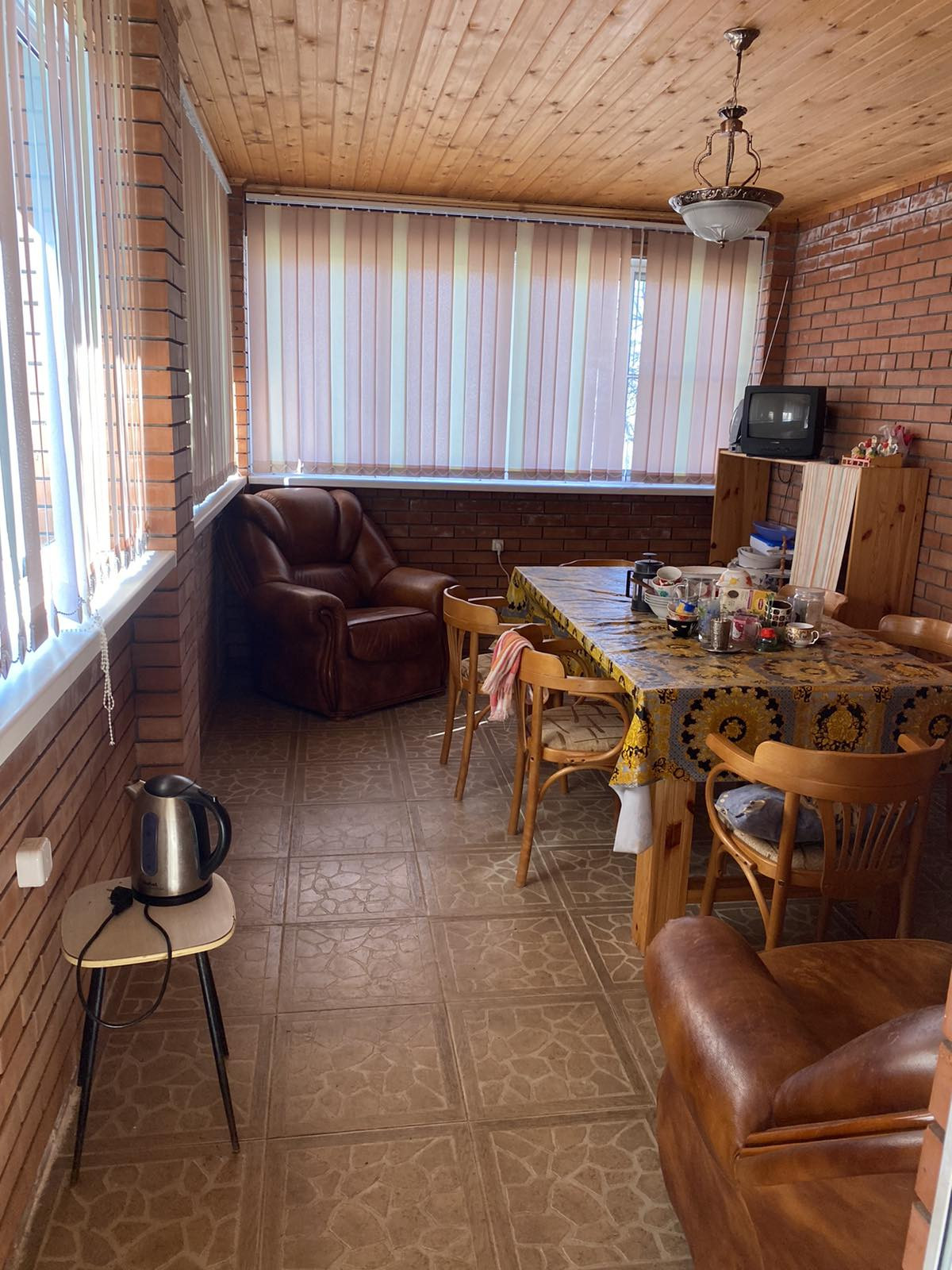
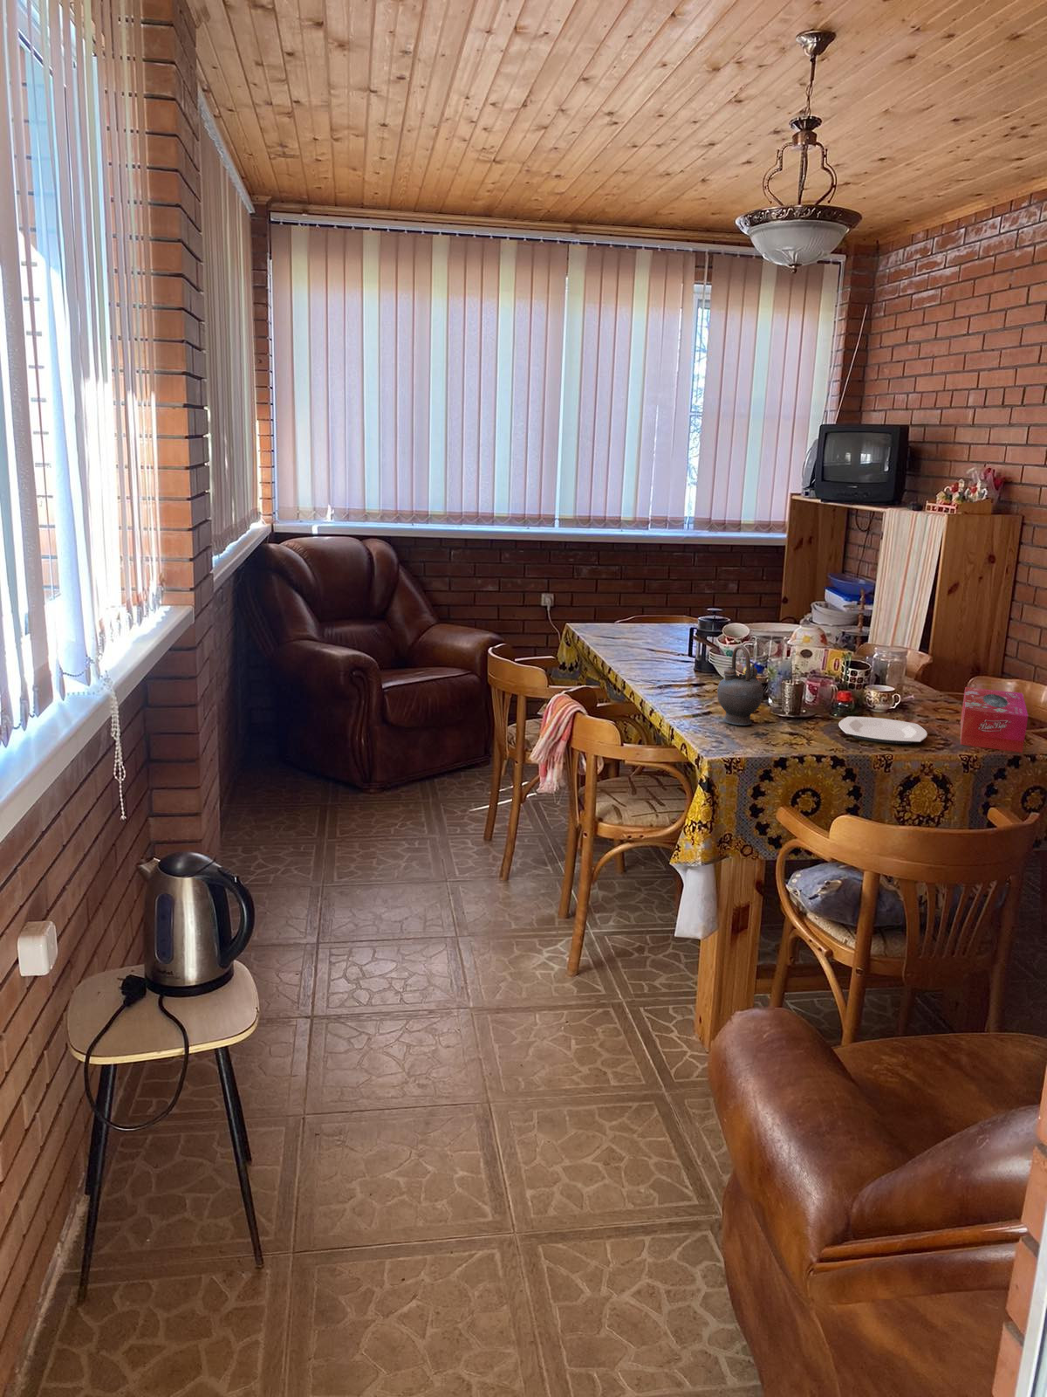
+ tissue box [960,686,1028,754]
+ plate [838,716,928,745]
+ teapot [716,646,764,726]
